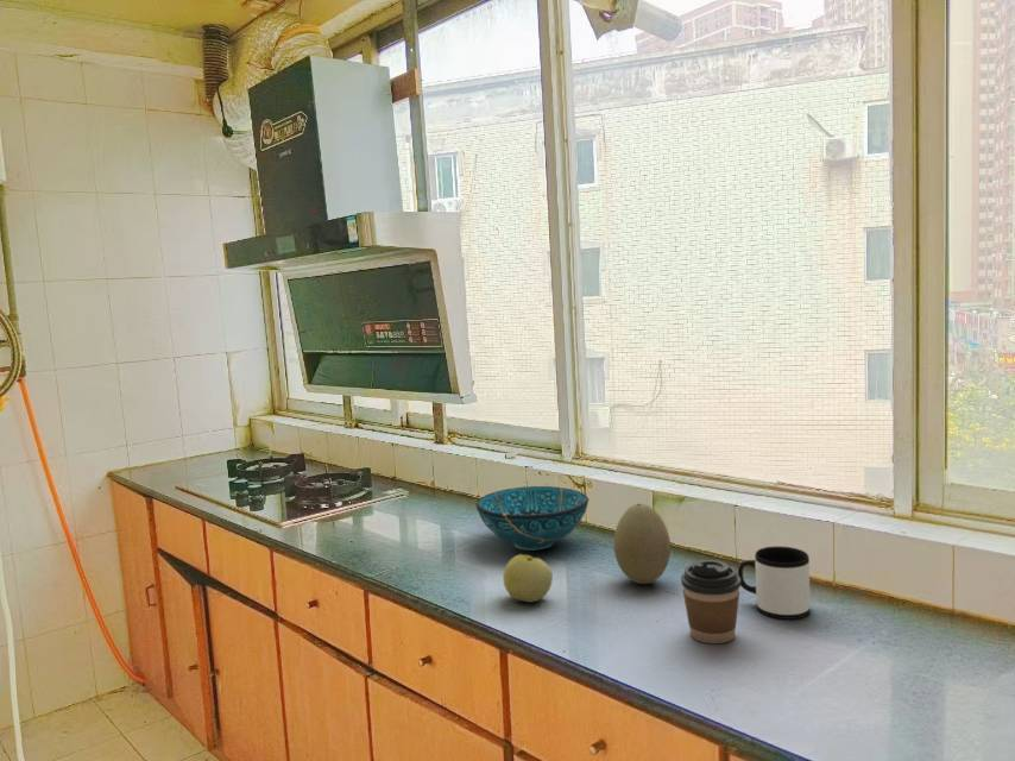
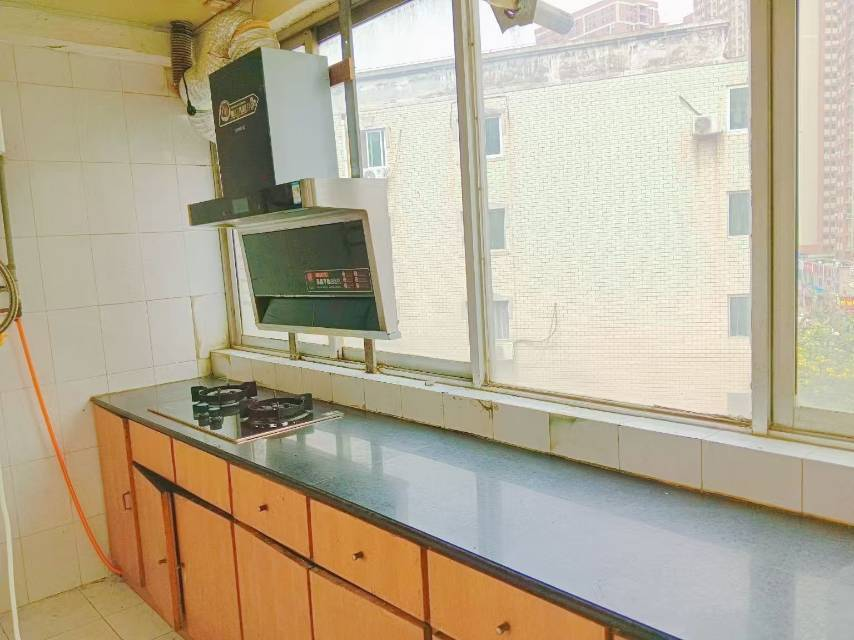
- decorative egg [613,503,672,585]
- mug [737,546,811,621]
- apple [502,553,554,603]
- coffee cup [680,559,742,644]
- decorative bowl [474,485,590,552]
